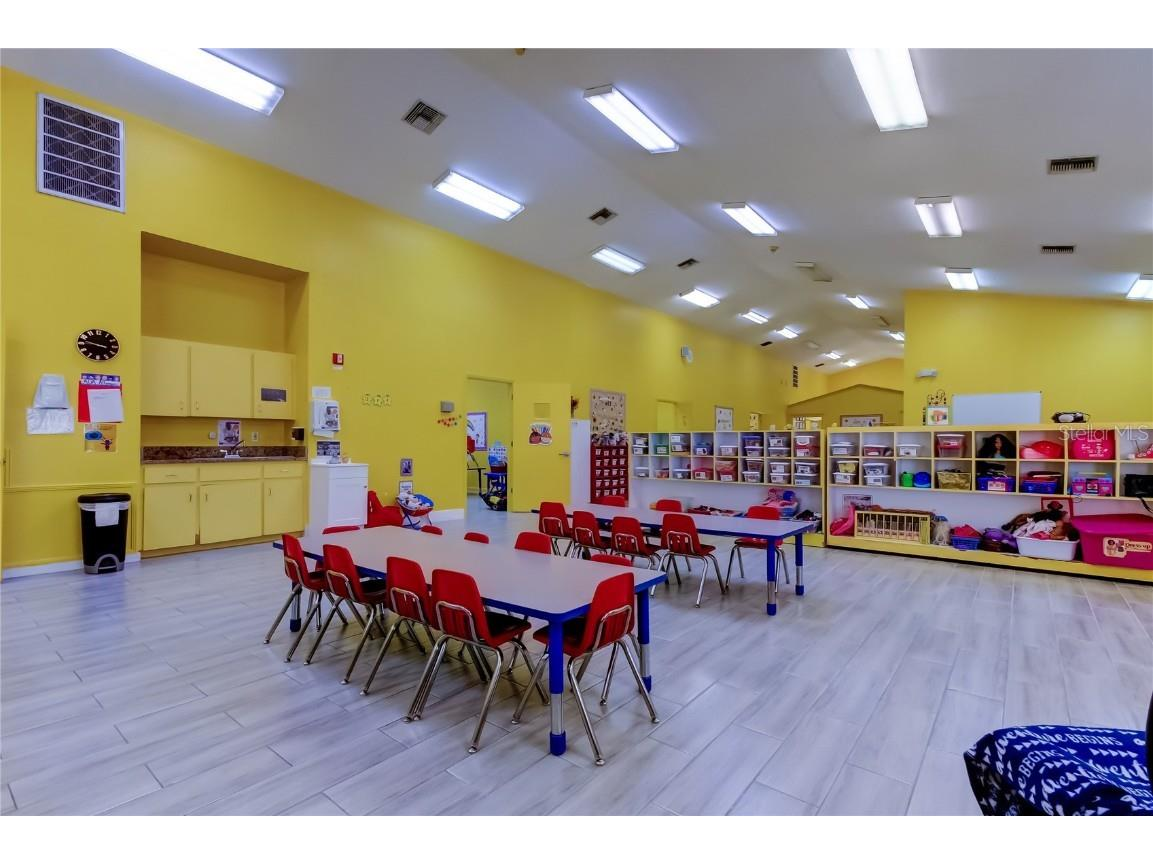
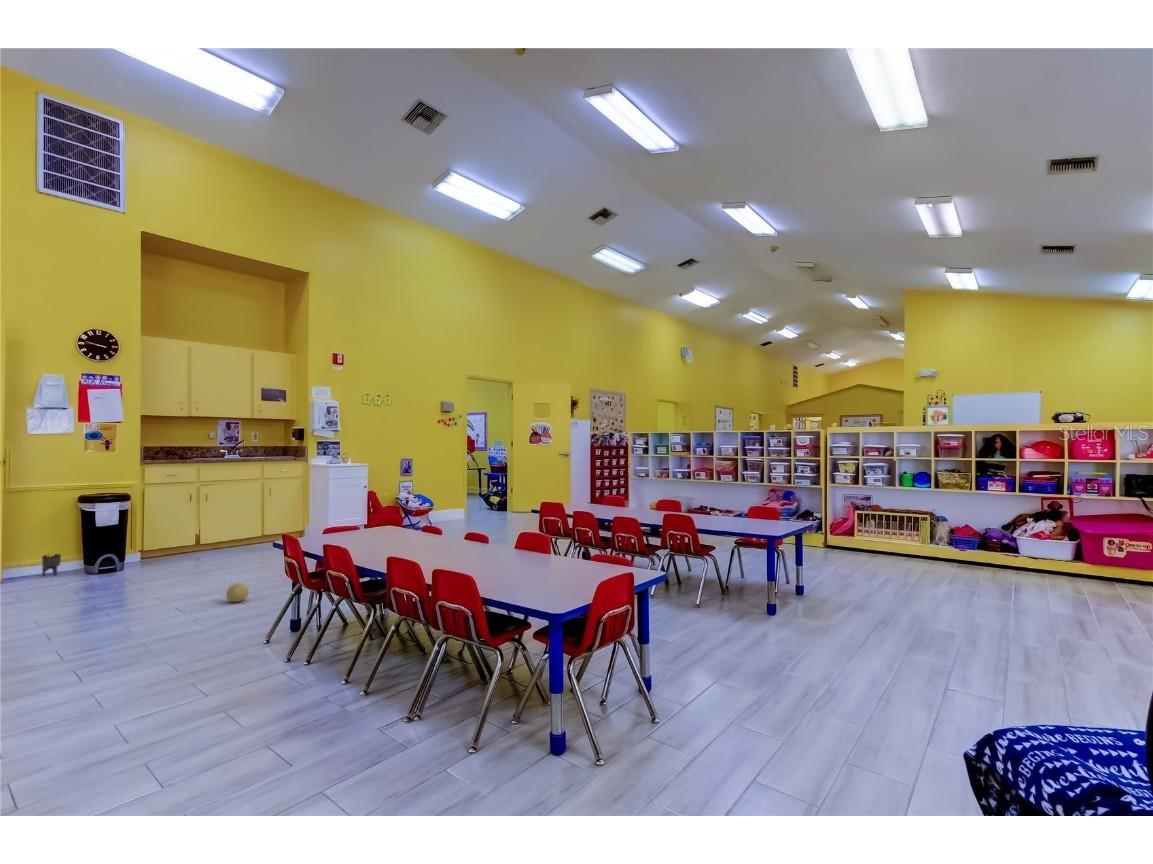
+ decorative ball [225,582,250,603]
+ planter [41,553,62,577]
